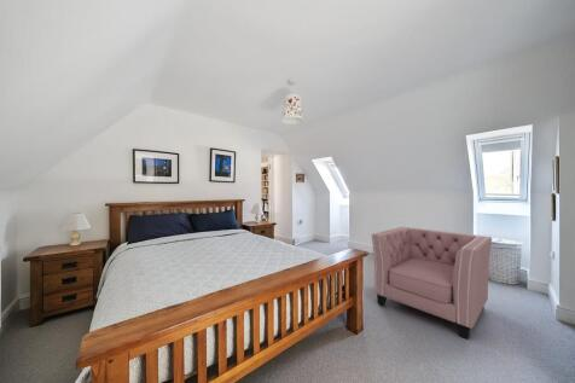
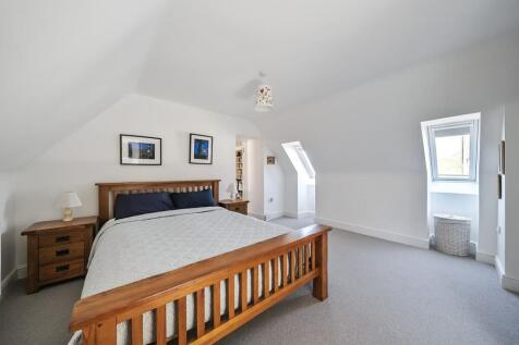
- armchair [371,226,493,341]
